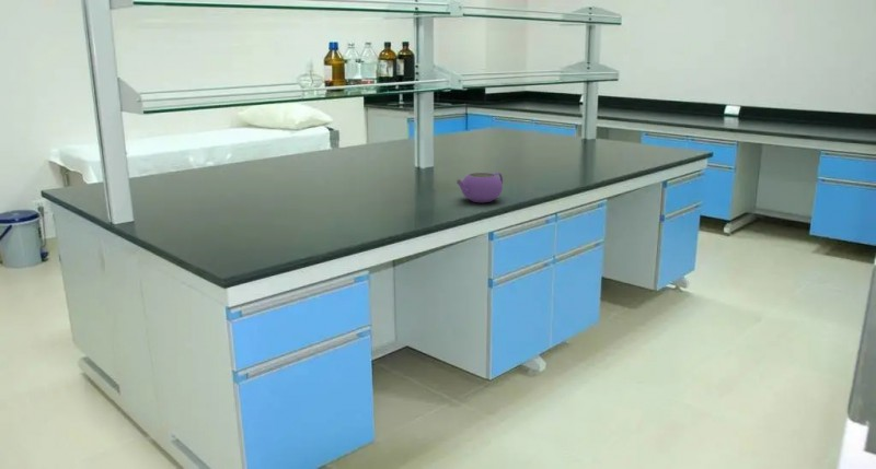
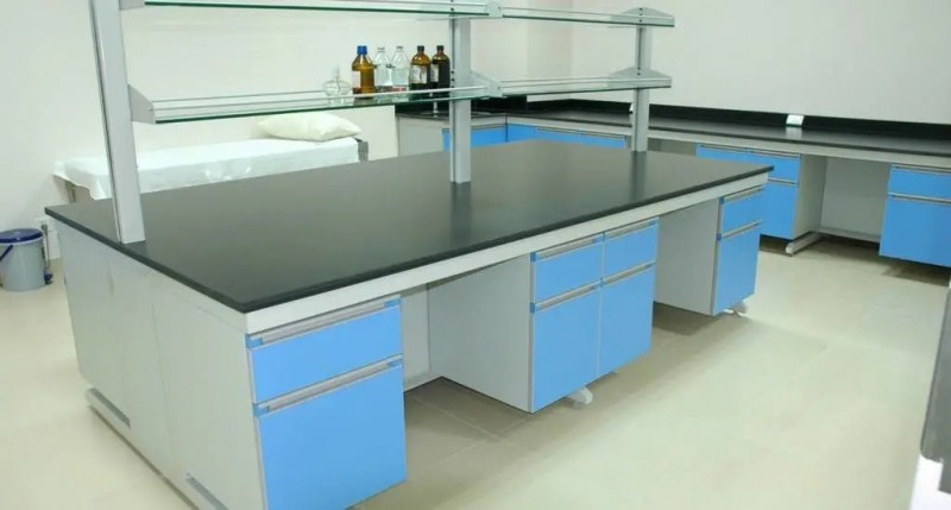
- teapot [454,172,504,203]
